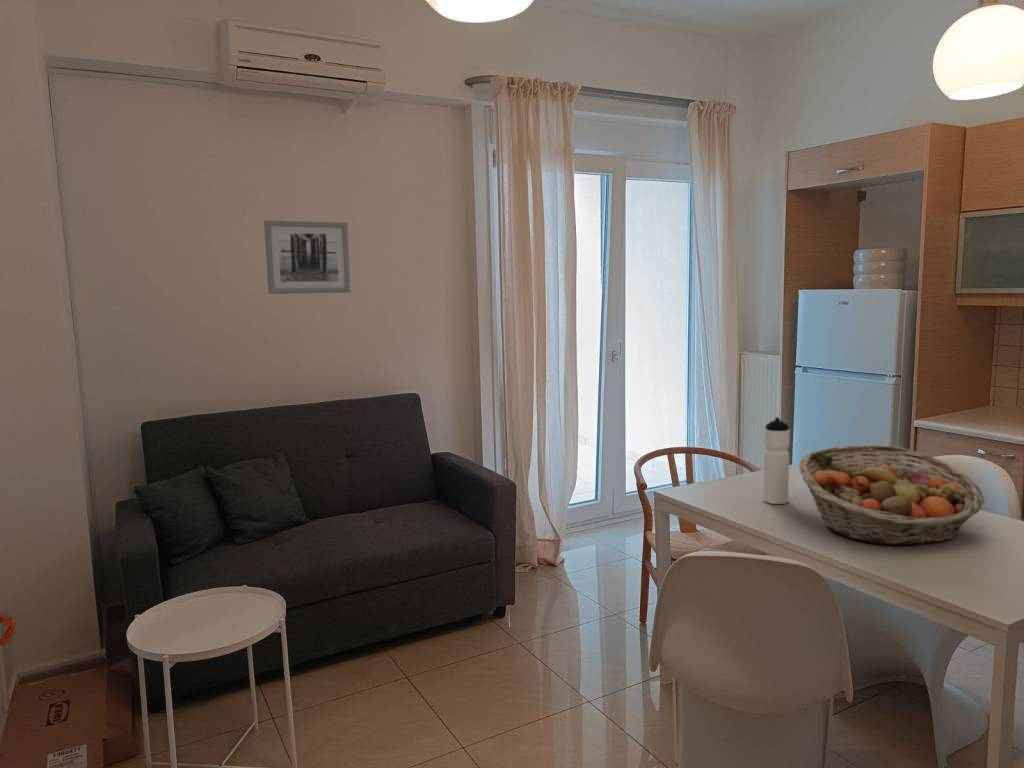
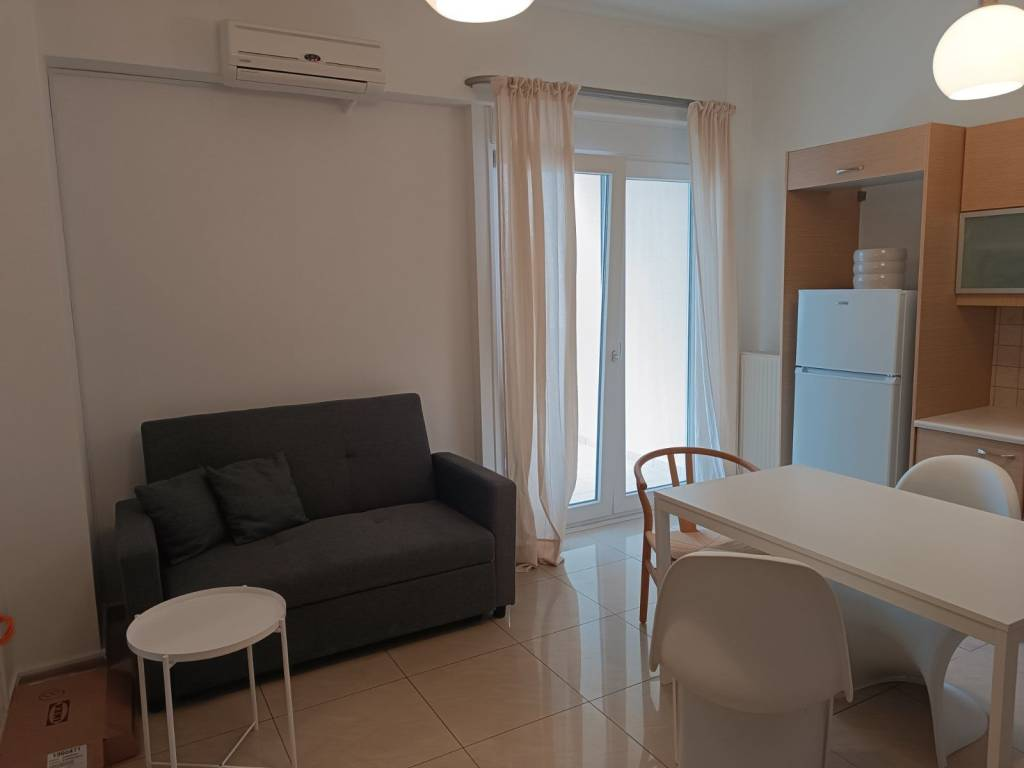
- water bottle [762,416,791,505]
- wall art [263,220,352,295]
- fruit basket [798,444,985,546]
